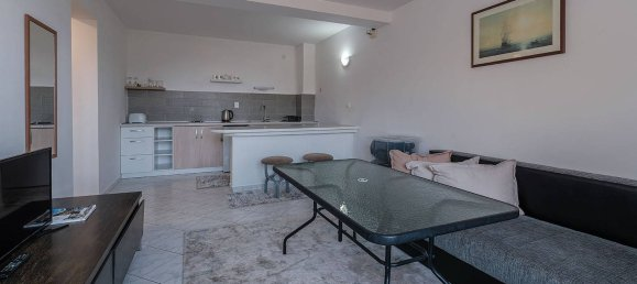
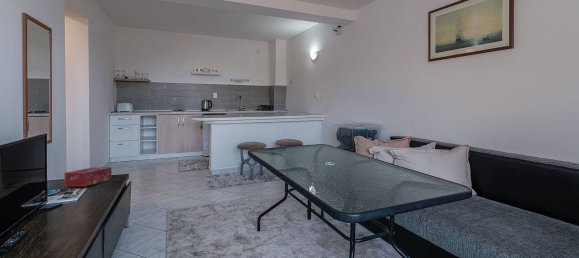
+ tissue box [64,166,112,188]
